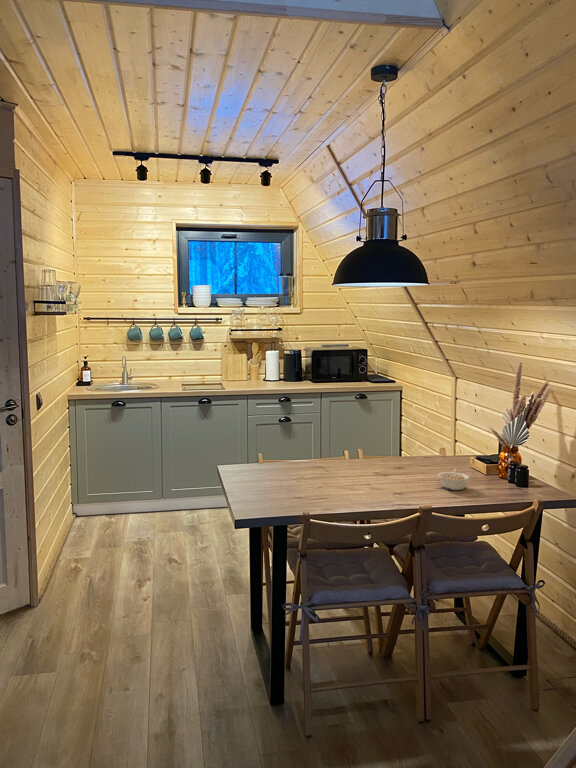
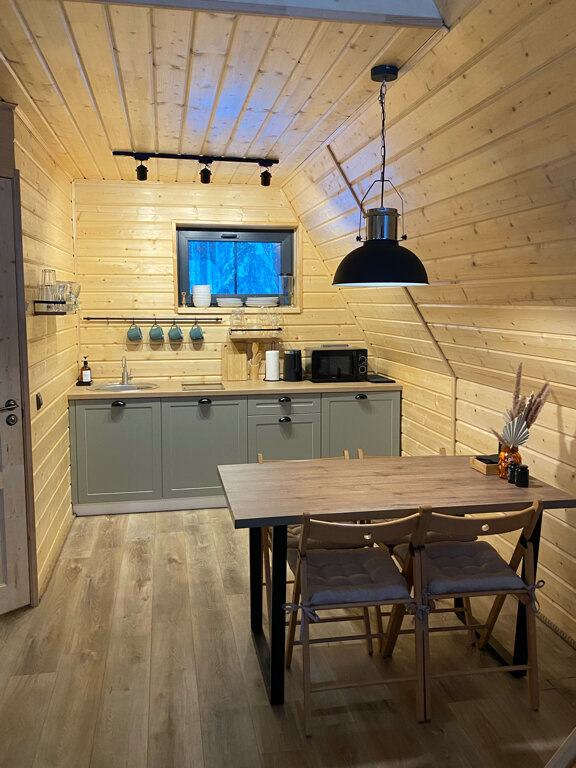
- legume [437,467,471,491]
